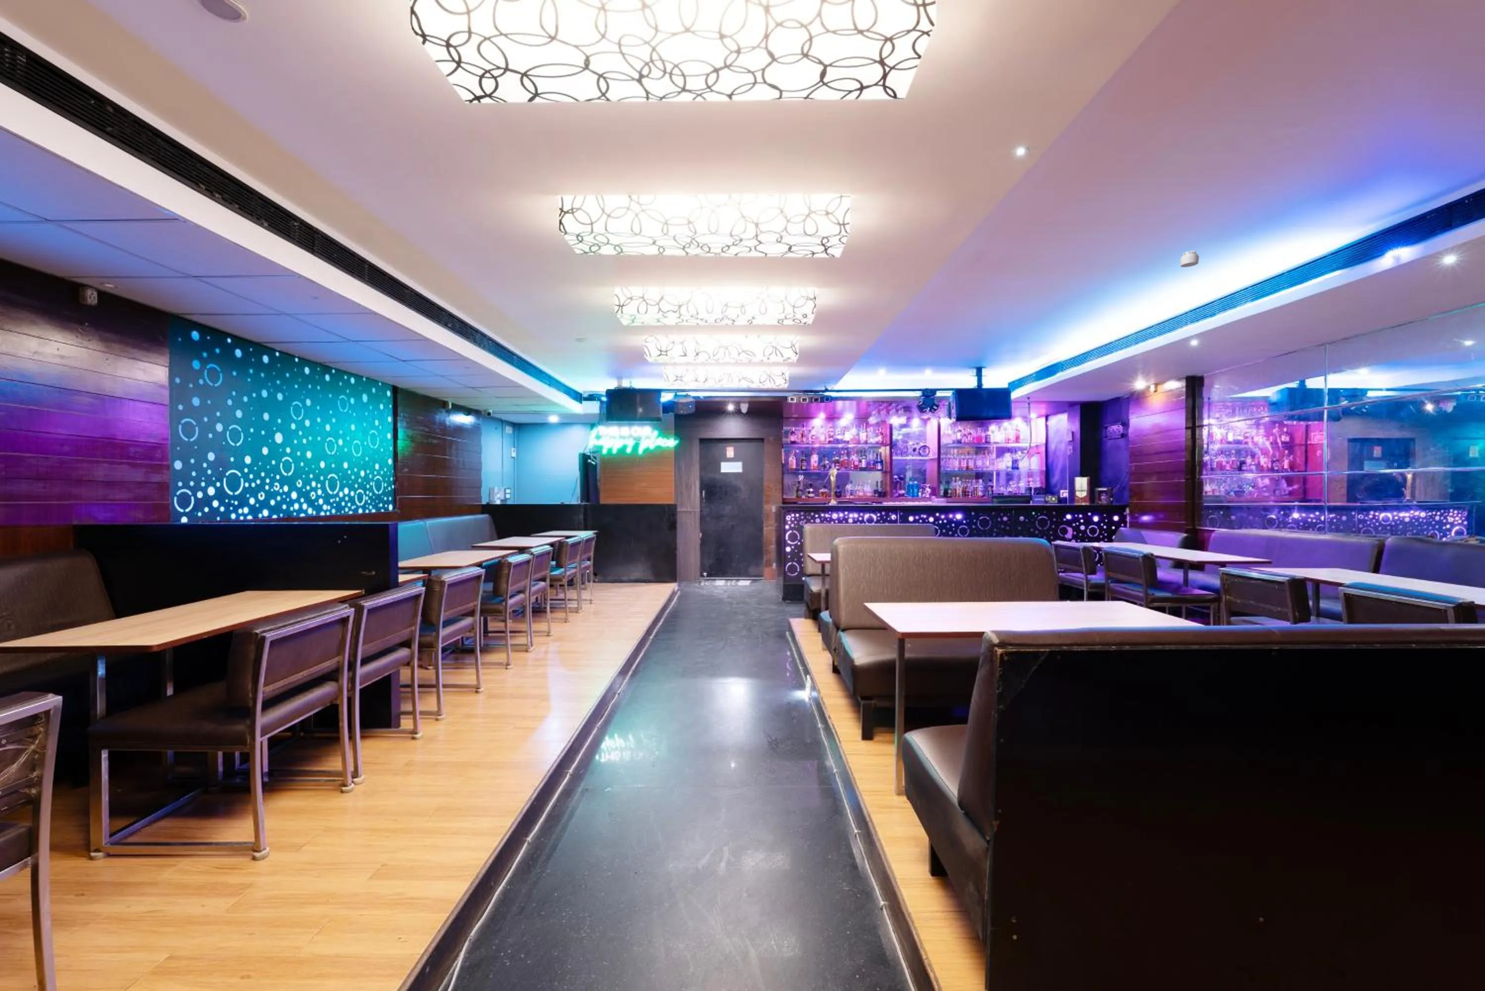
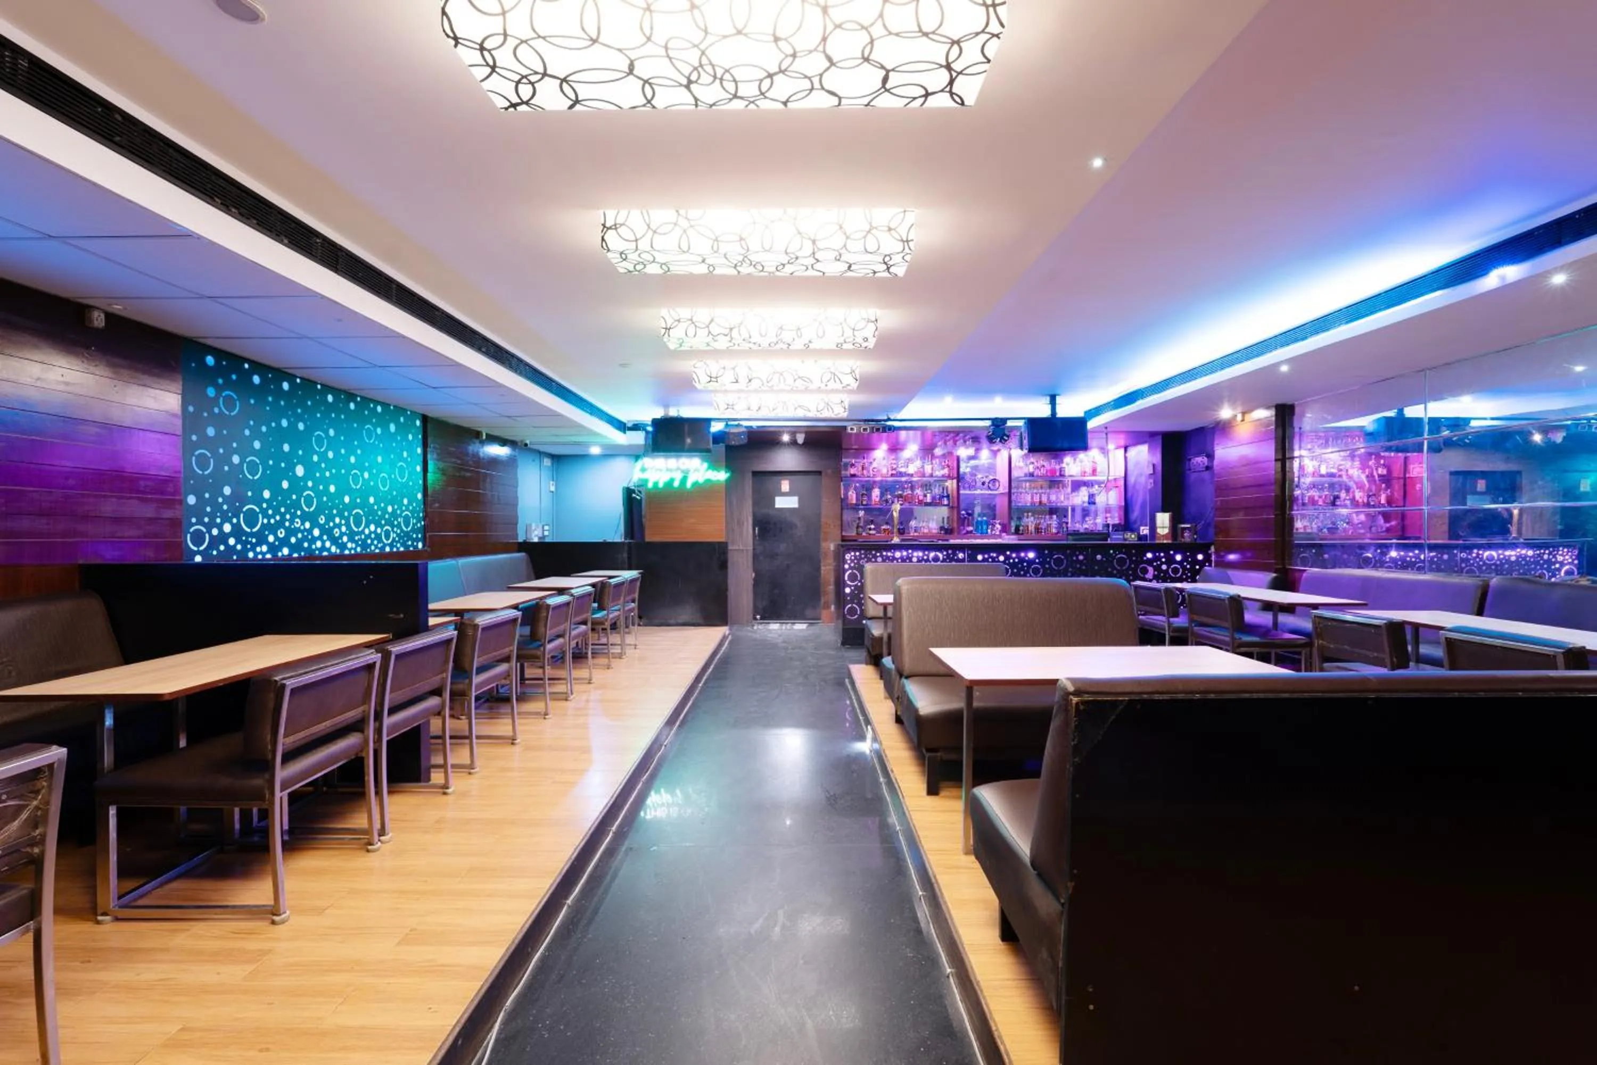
- smoke detector [1180,250,1200,268]
